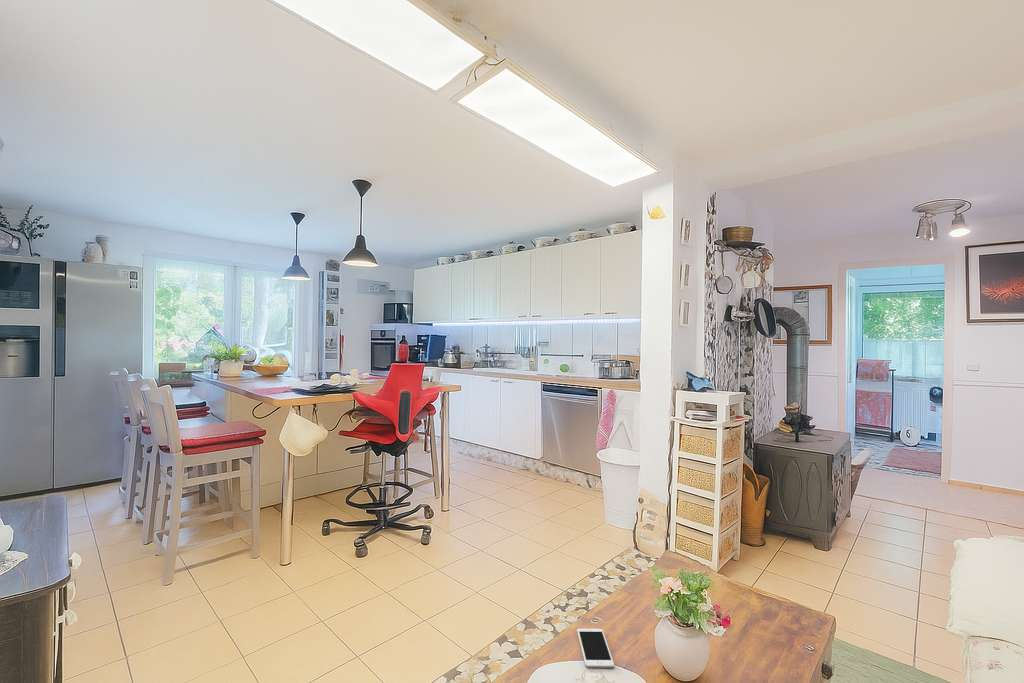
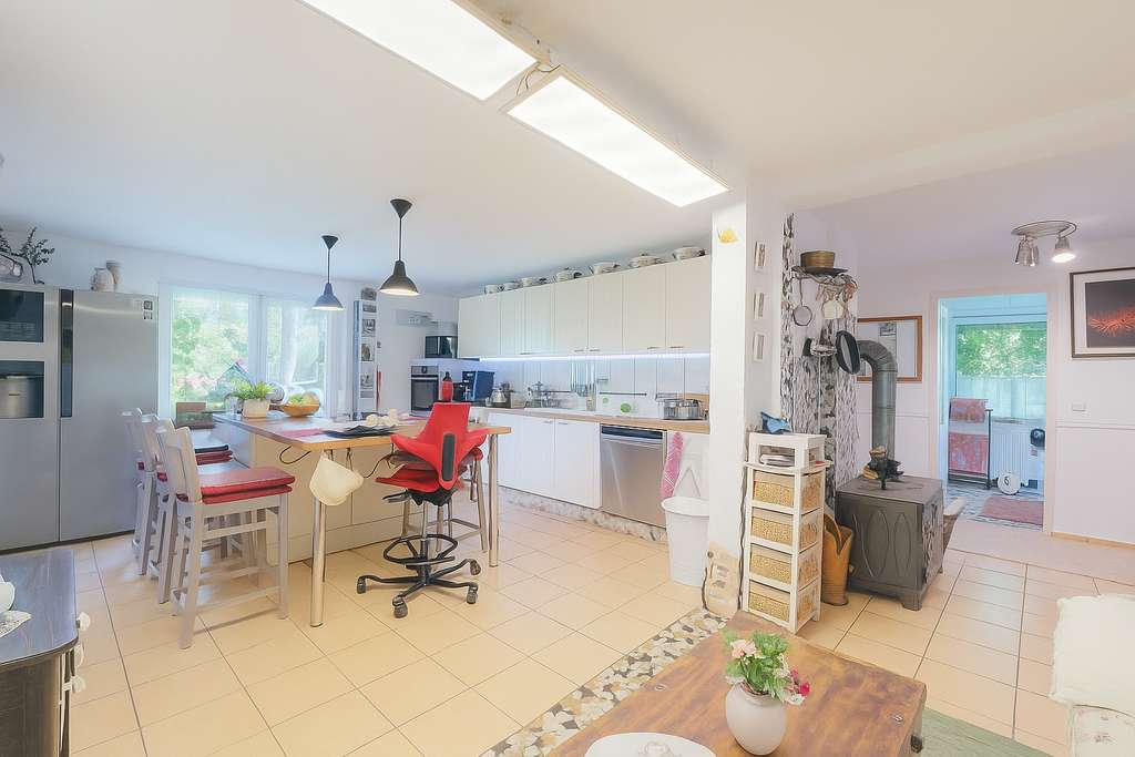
- cell phone [576,628,615,668]
